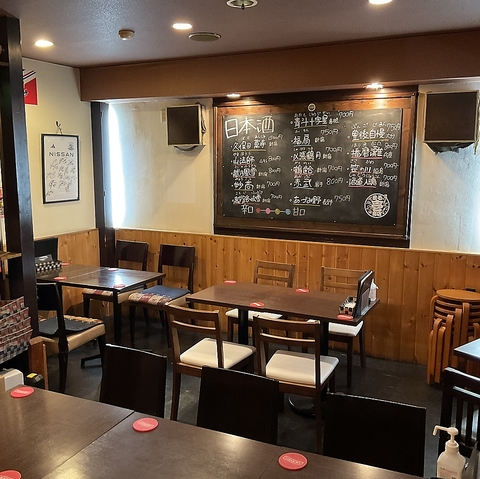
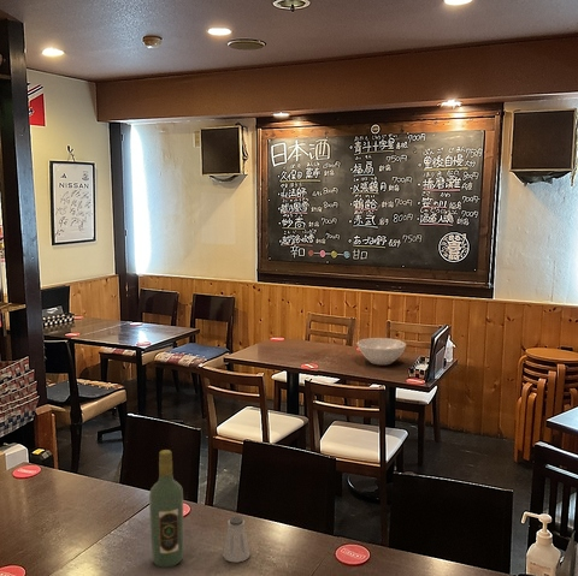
+ wine bottle [148,449,184,569]
+ bowl [356,337,407,366]
+ saltshaker [222,515,252,564]
